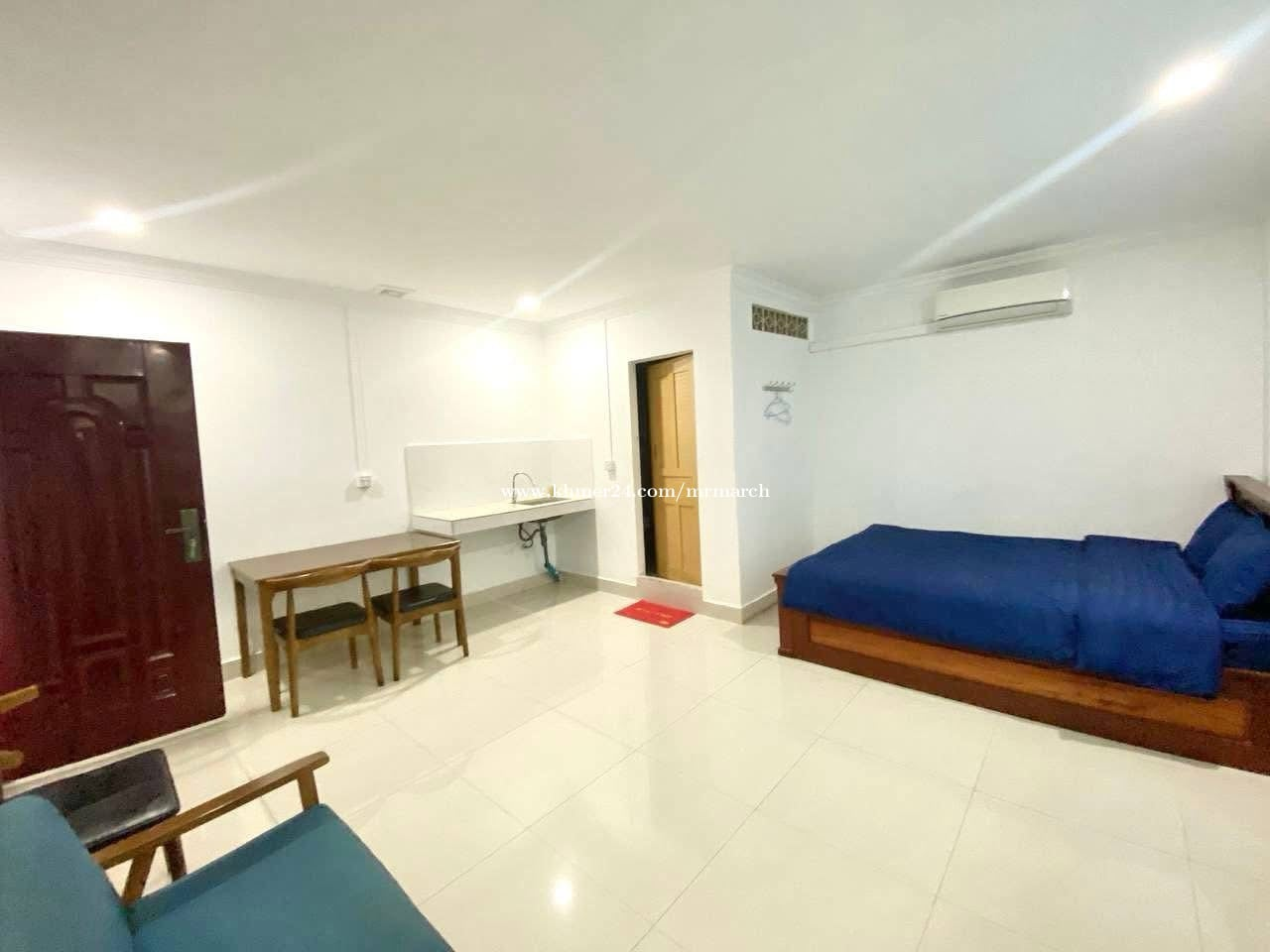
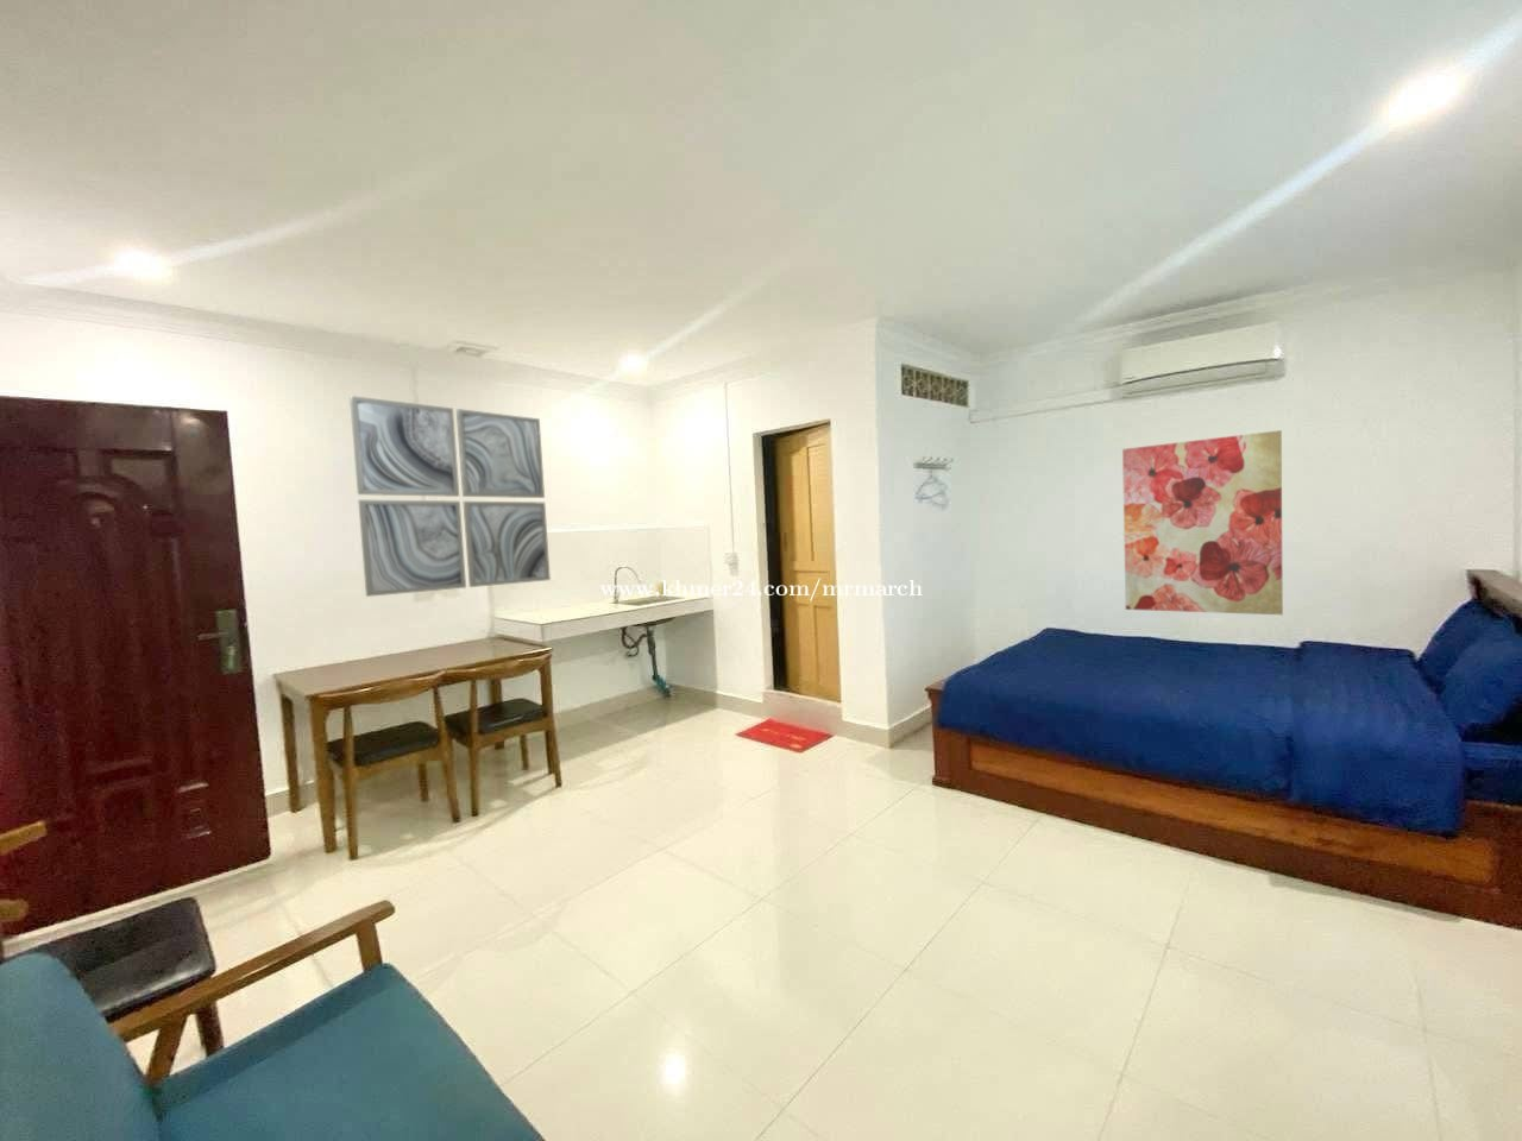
+ wall art [349,394,551,598]
+ wall art [1122,429,1285,616]
